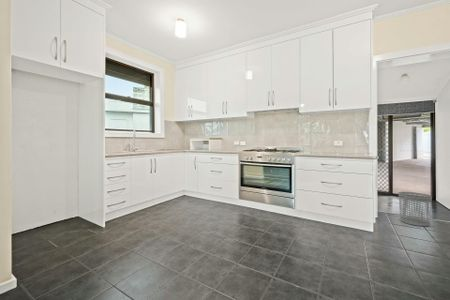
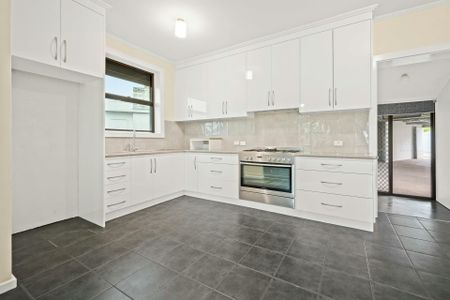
- waste bin [398,191,433,227]
